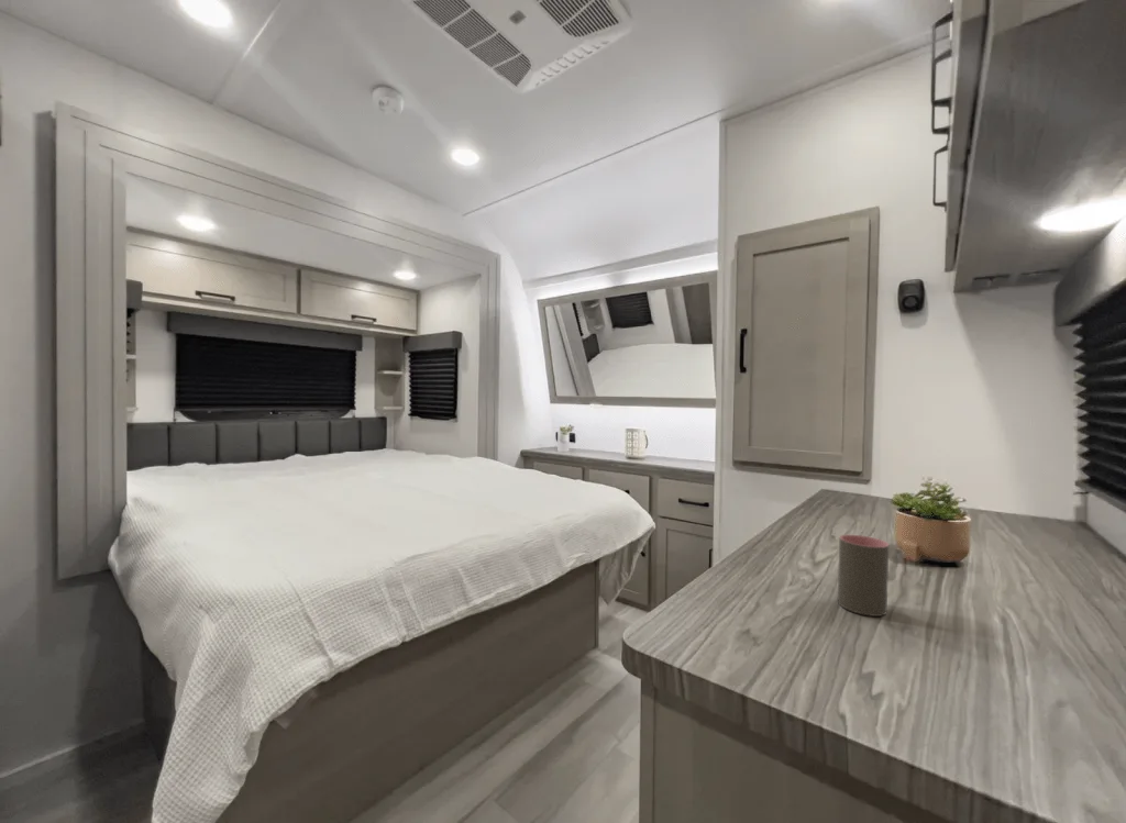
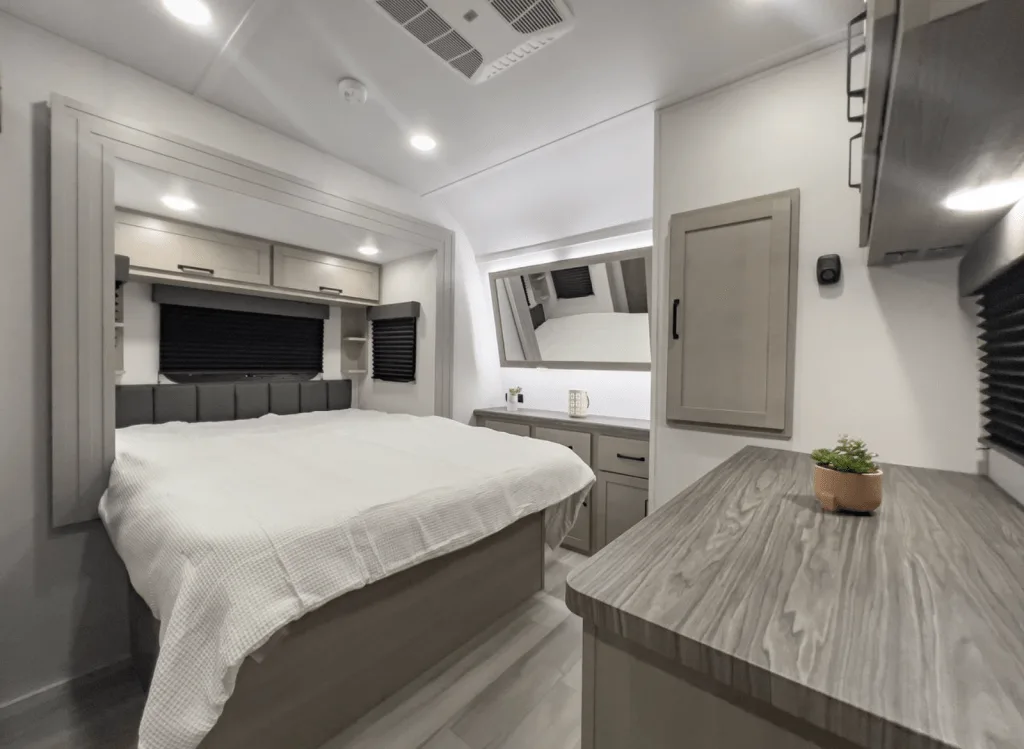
- cup [837,534,890,618]
